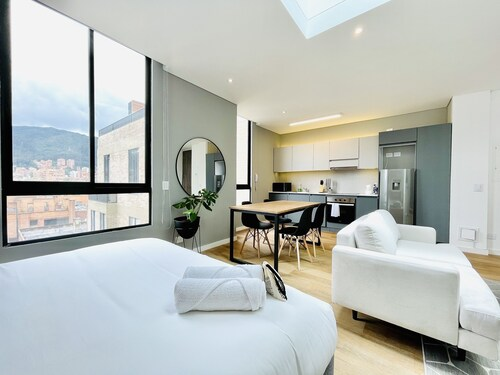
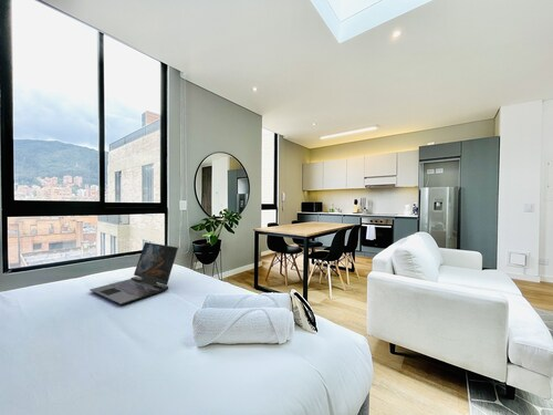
+ laptop [88,241,179,305]
